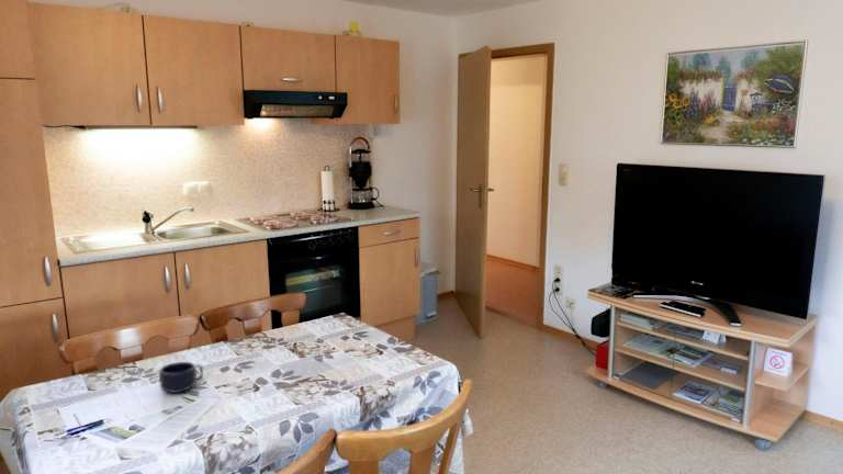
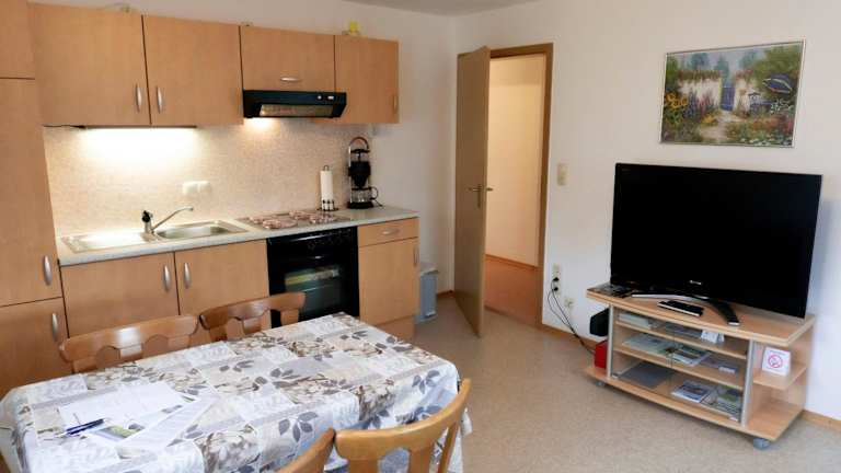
- mug [158,361,204,394]
